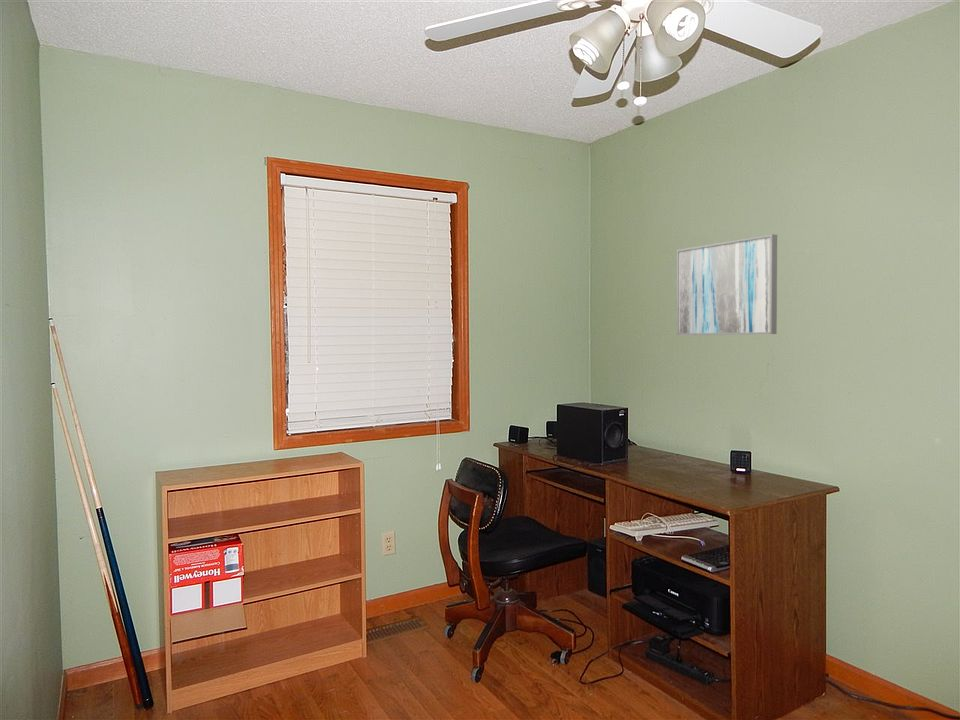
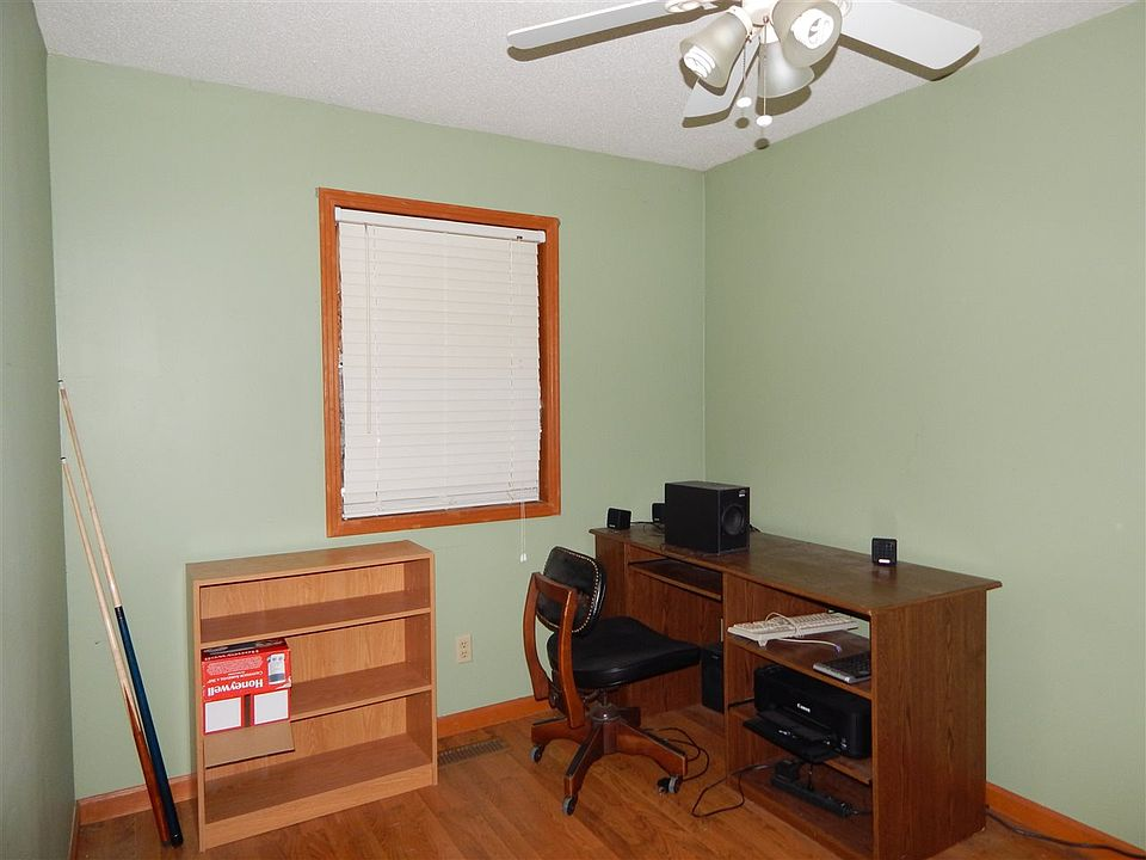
- wall art [676,233,778,336]
